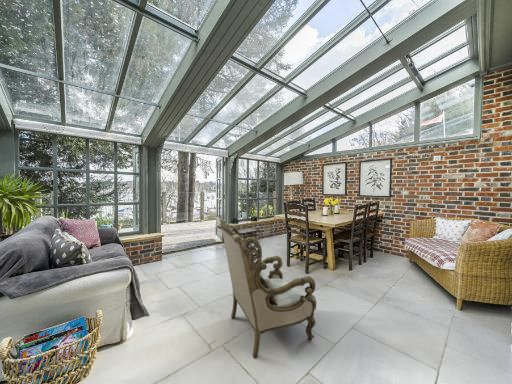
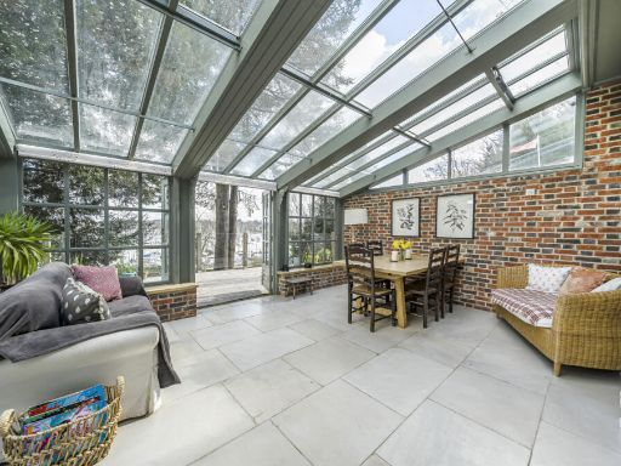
- armchair [217,218,318,360]
